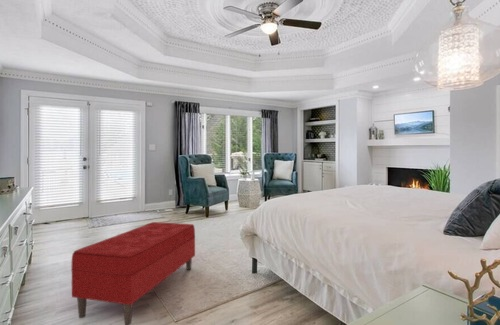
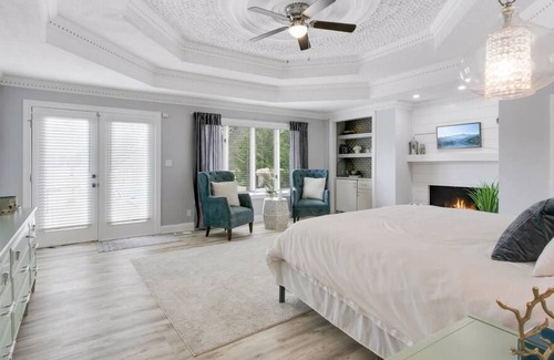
- bench [70,221,196,325]
